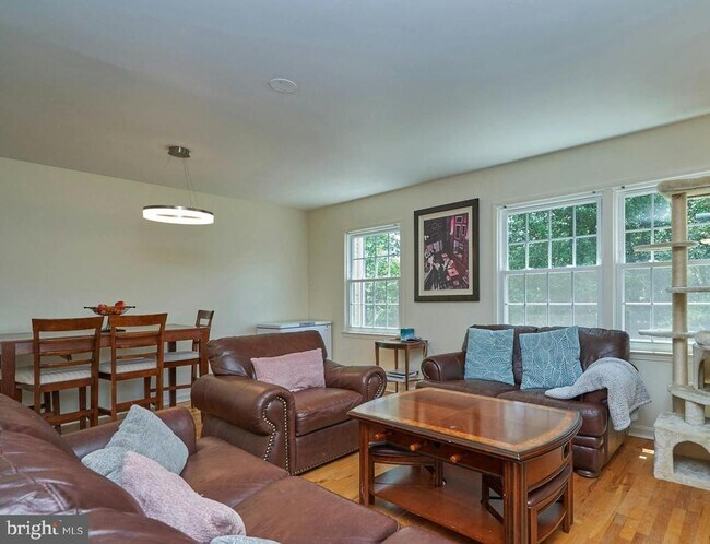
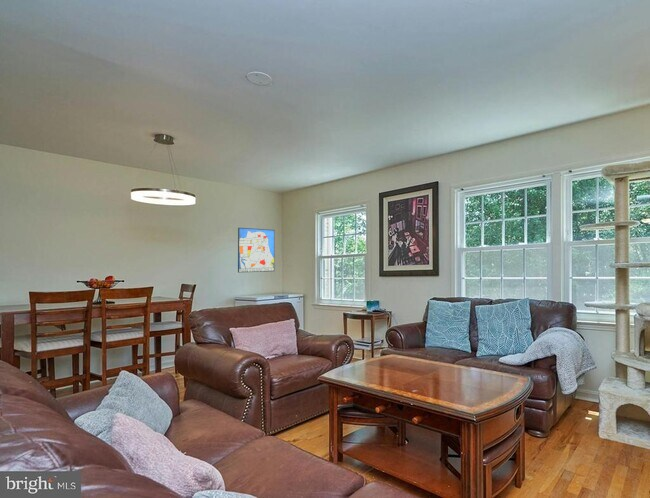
+ wall art [237,227,276,274]
